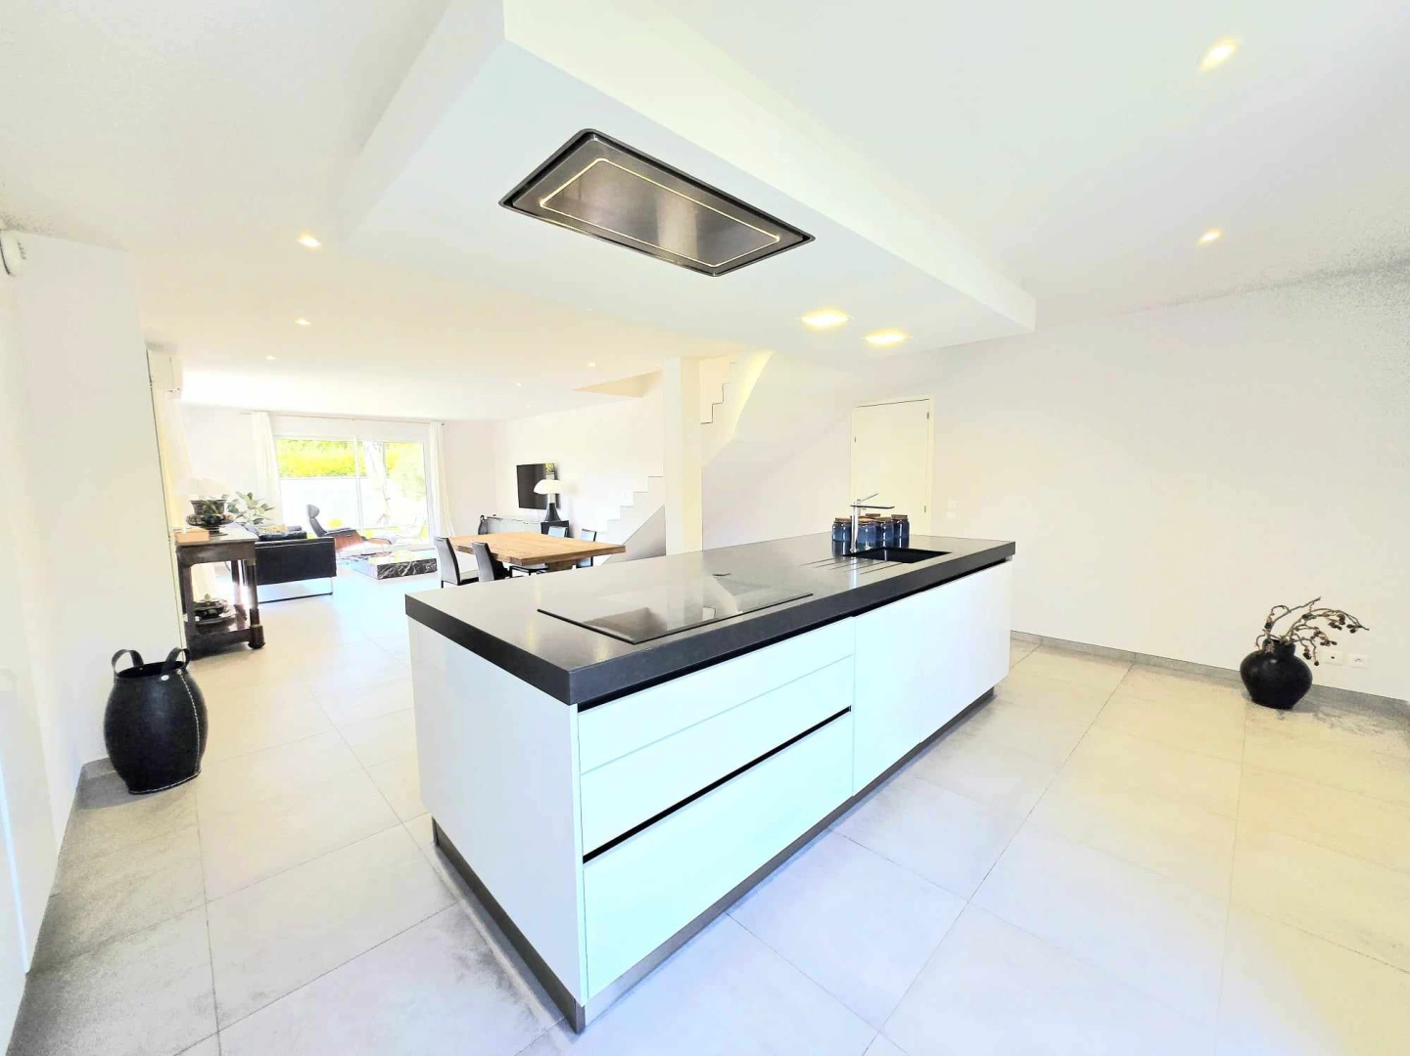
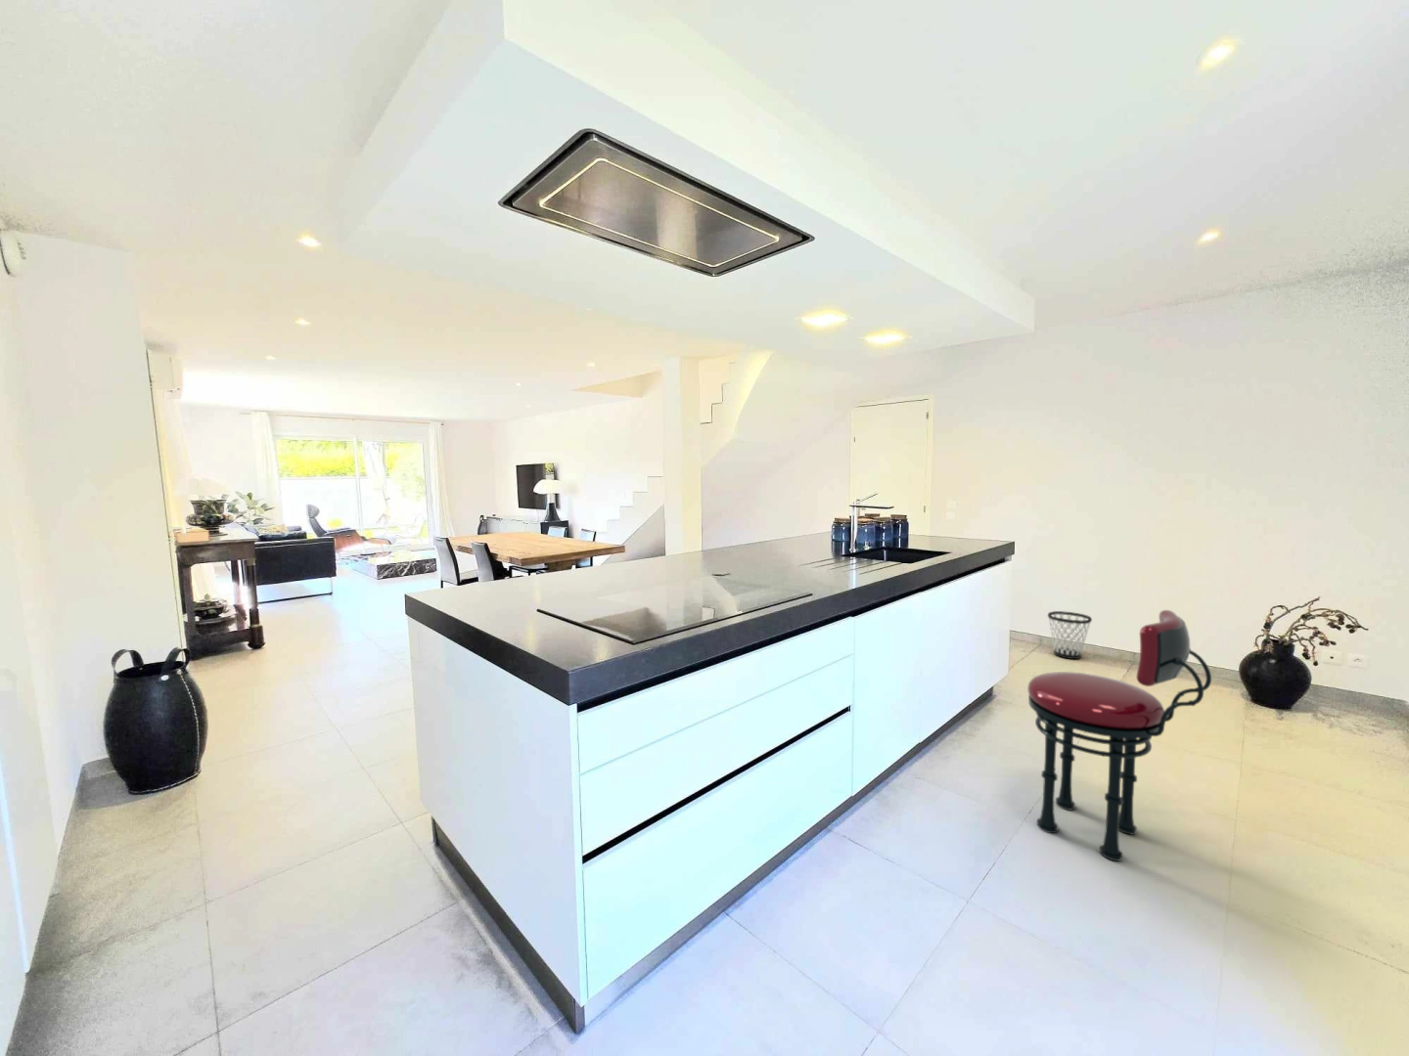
+ wastebasket [1047,610,1093,660]
+ stool [1026,609,1213,862]
